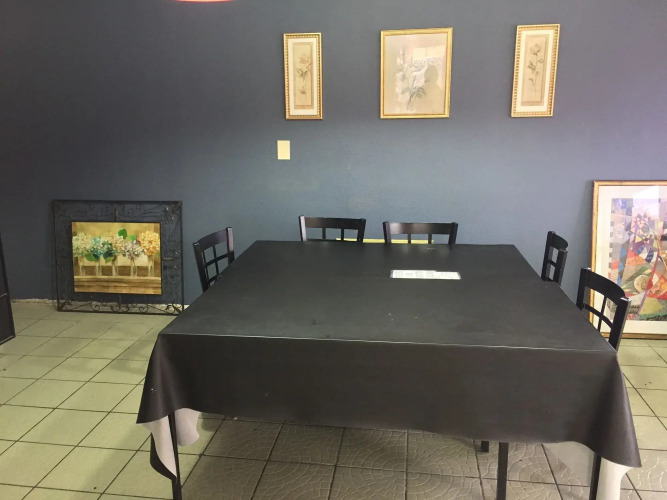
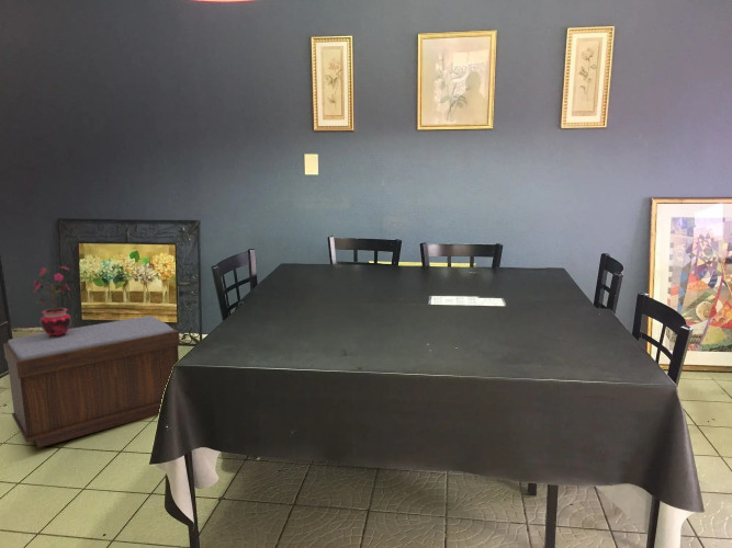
+ bench [2,316,181,449]
+ potted plant [33,265,72,338]
